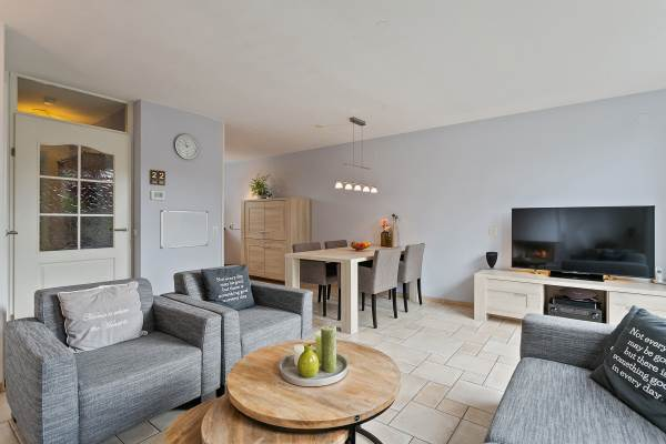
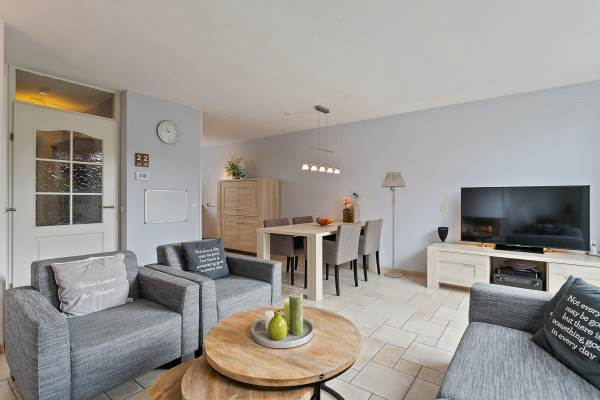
+ floor lamp [381,171,406,279]
